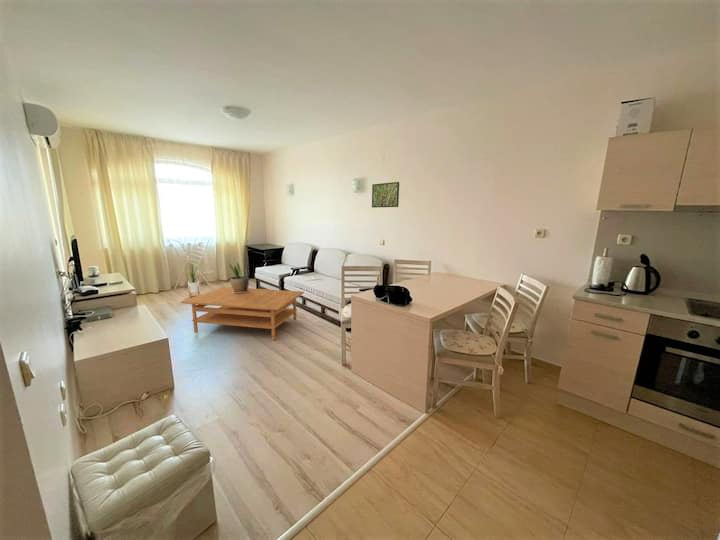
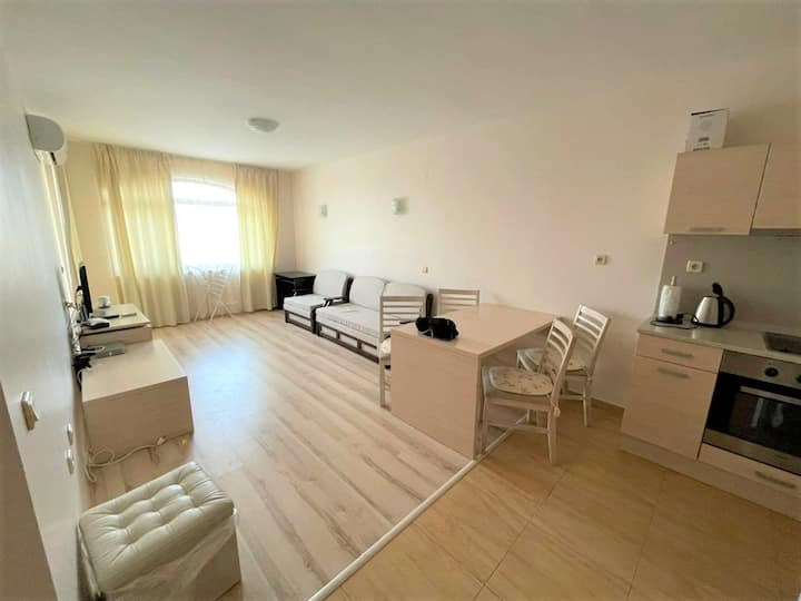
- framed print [371,181,400,208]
- coffee table [180,286,305,341]
- potted plant [228,262,250,293]
- house plant [177,257,206,298]
